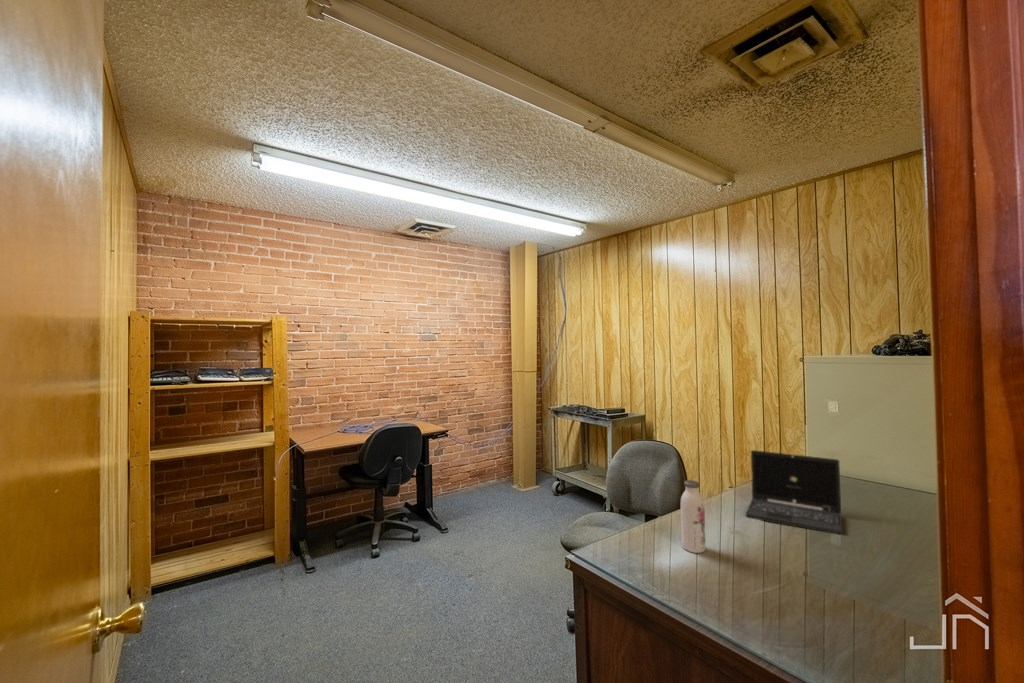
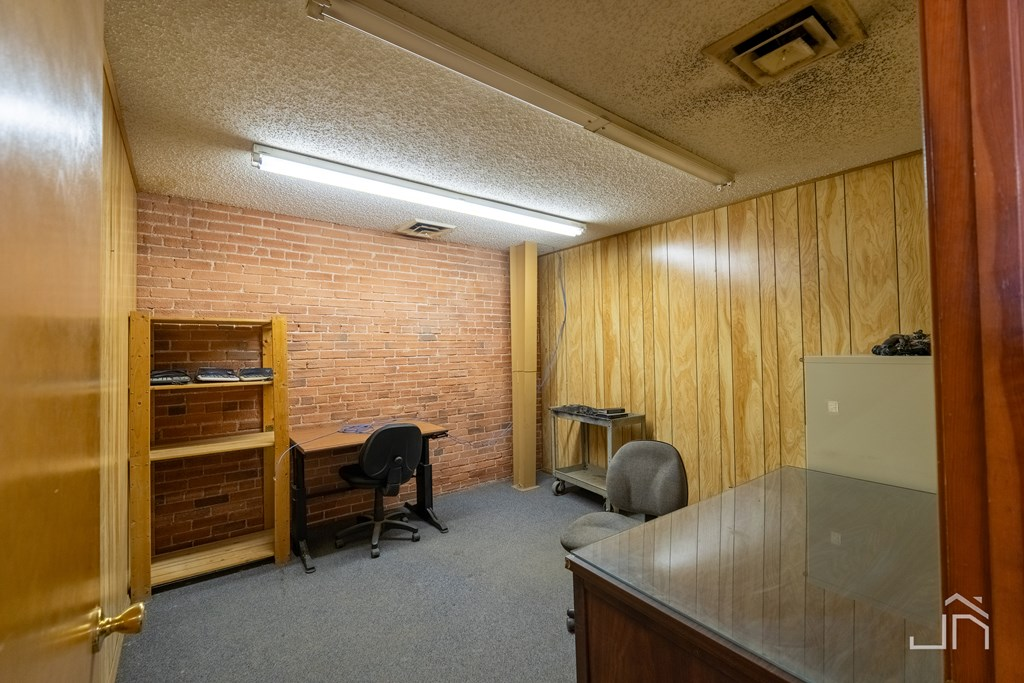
- water bottle [680,479,706,554]
- laptop [745,449,844,536]
